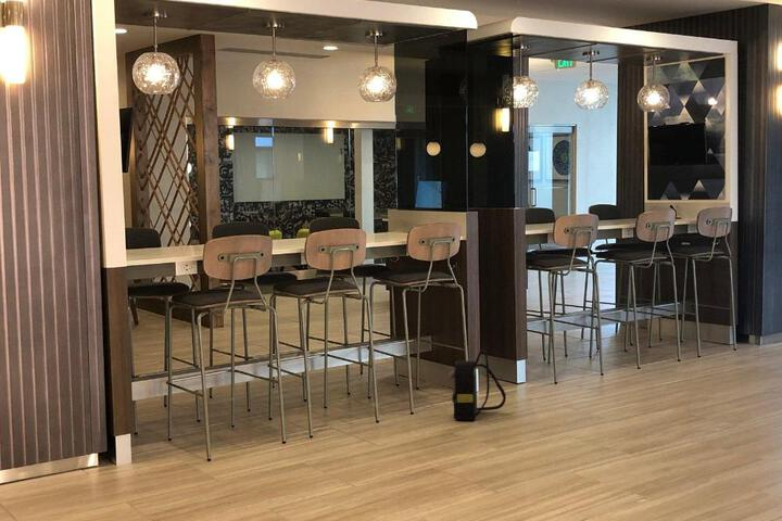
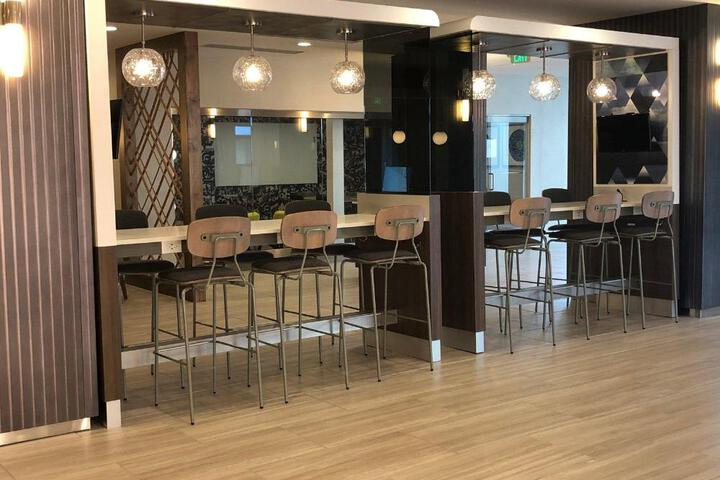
- backpack [447,350,507,421]
